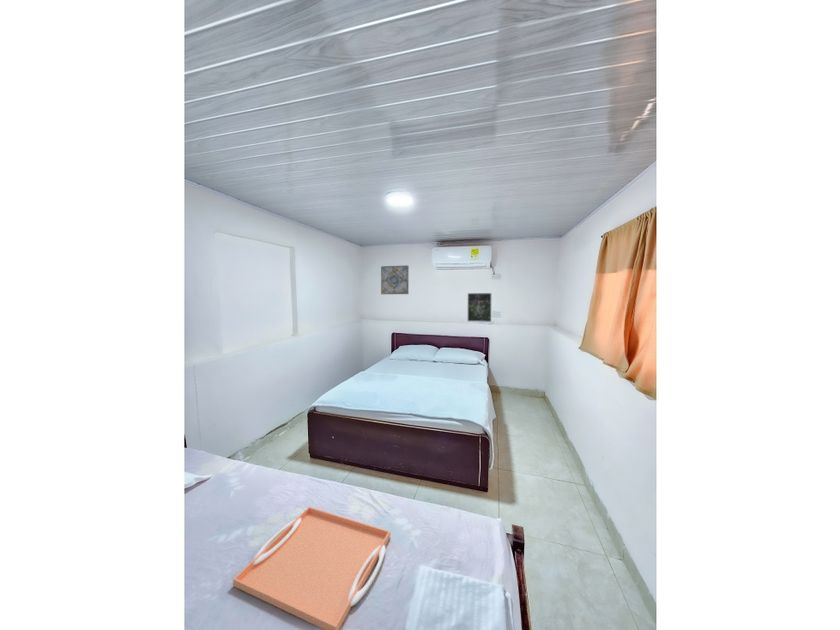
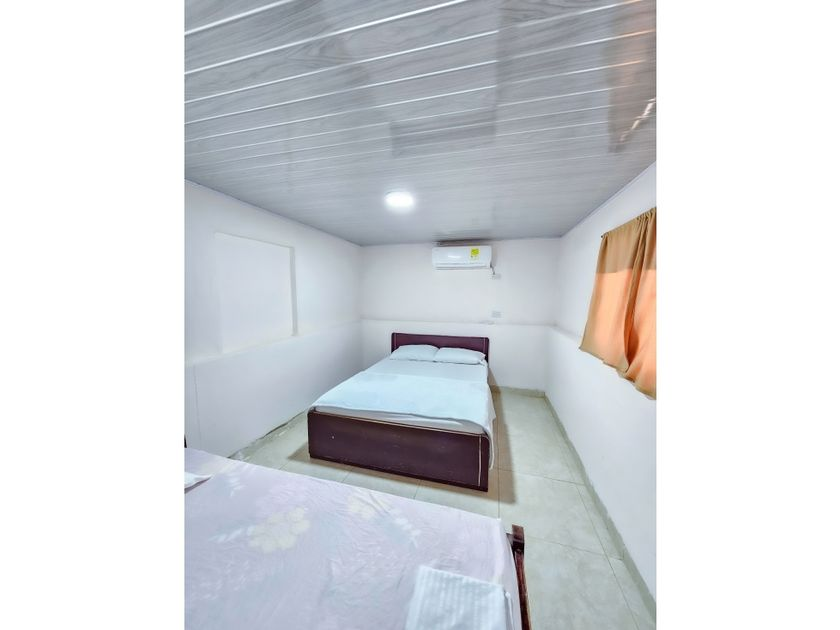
- serving tray [232,506,391,630]
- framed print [467,292,492,323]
- wall art [380,264,410,295]
